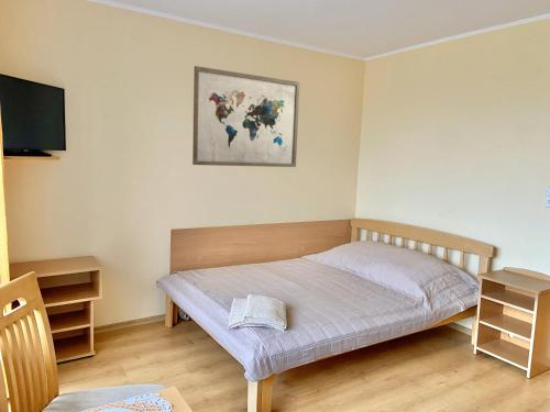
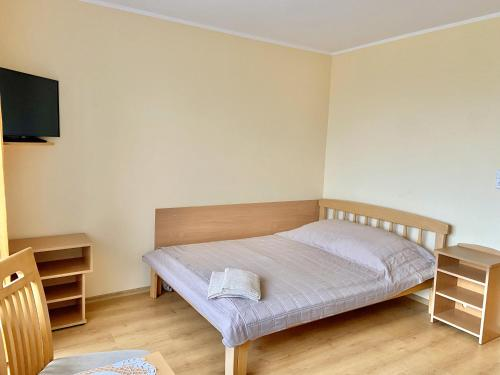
- wall art [191,65,300,168]
